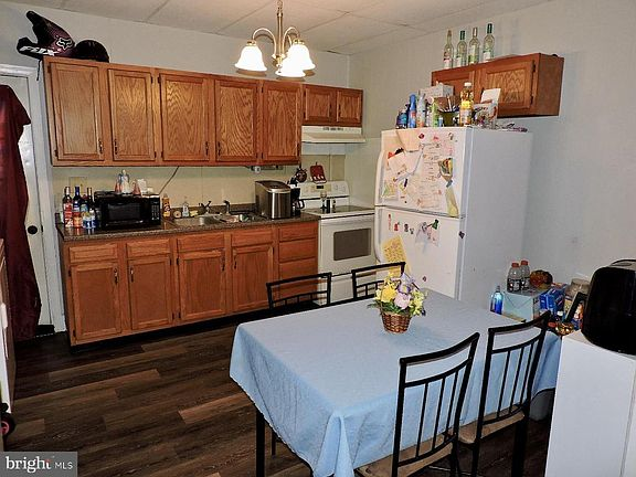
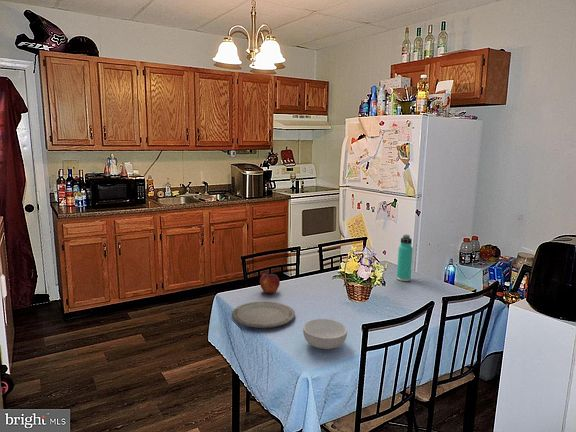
+ fruit [259,272,281,294]
+ plate [231,300,296,329]
+ thermos bottle [396,234,414,282]
+ cereal bowl [302,318,348,350]
